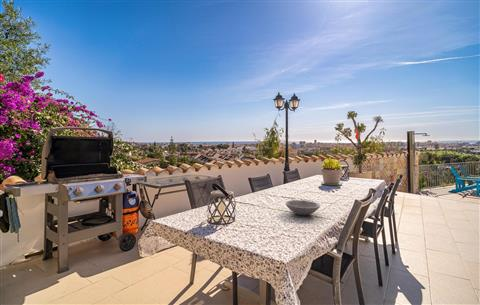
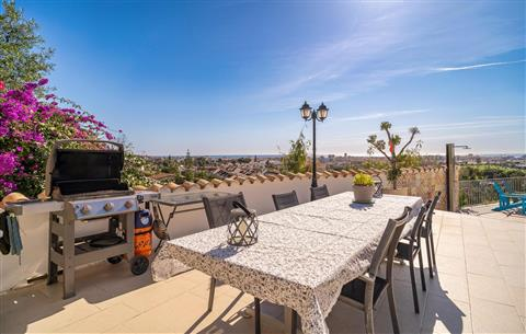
- bowl [285,199,321,217]
